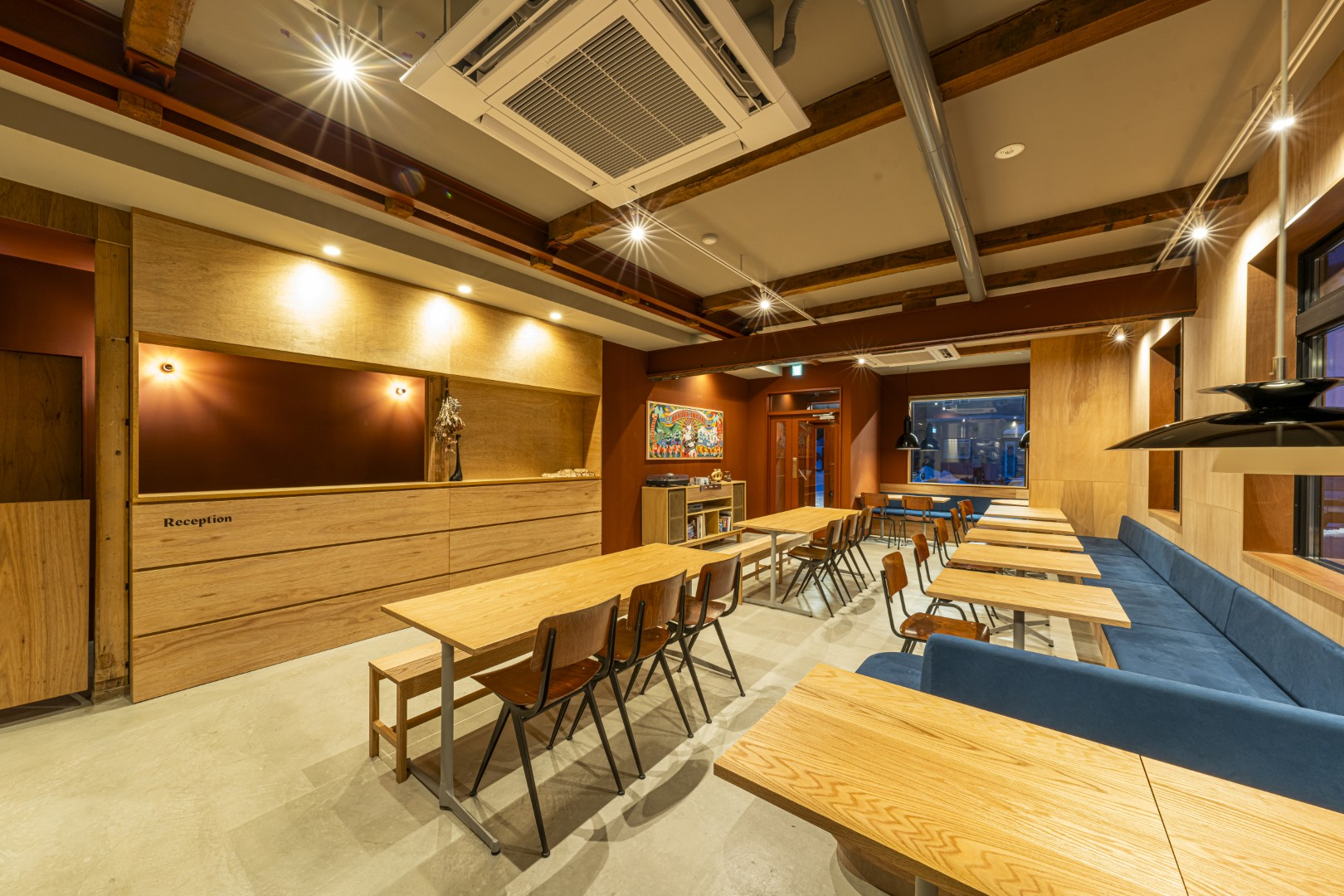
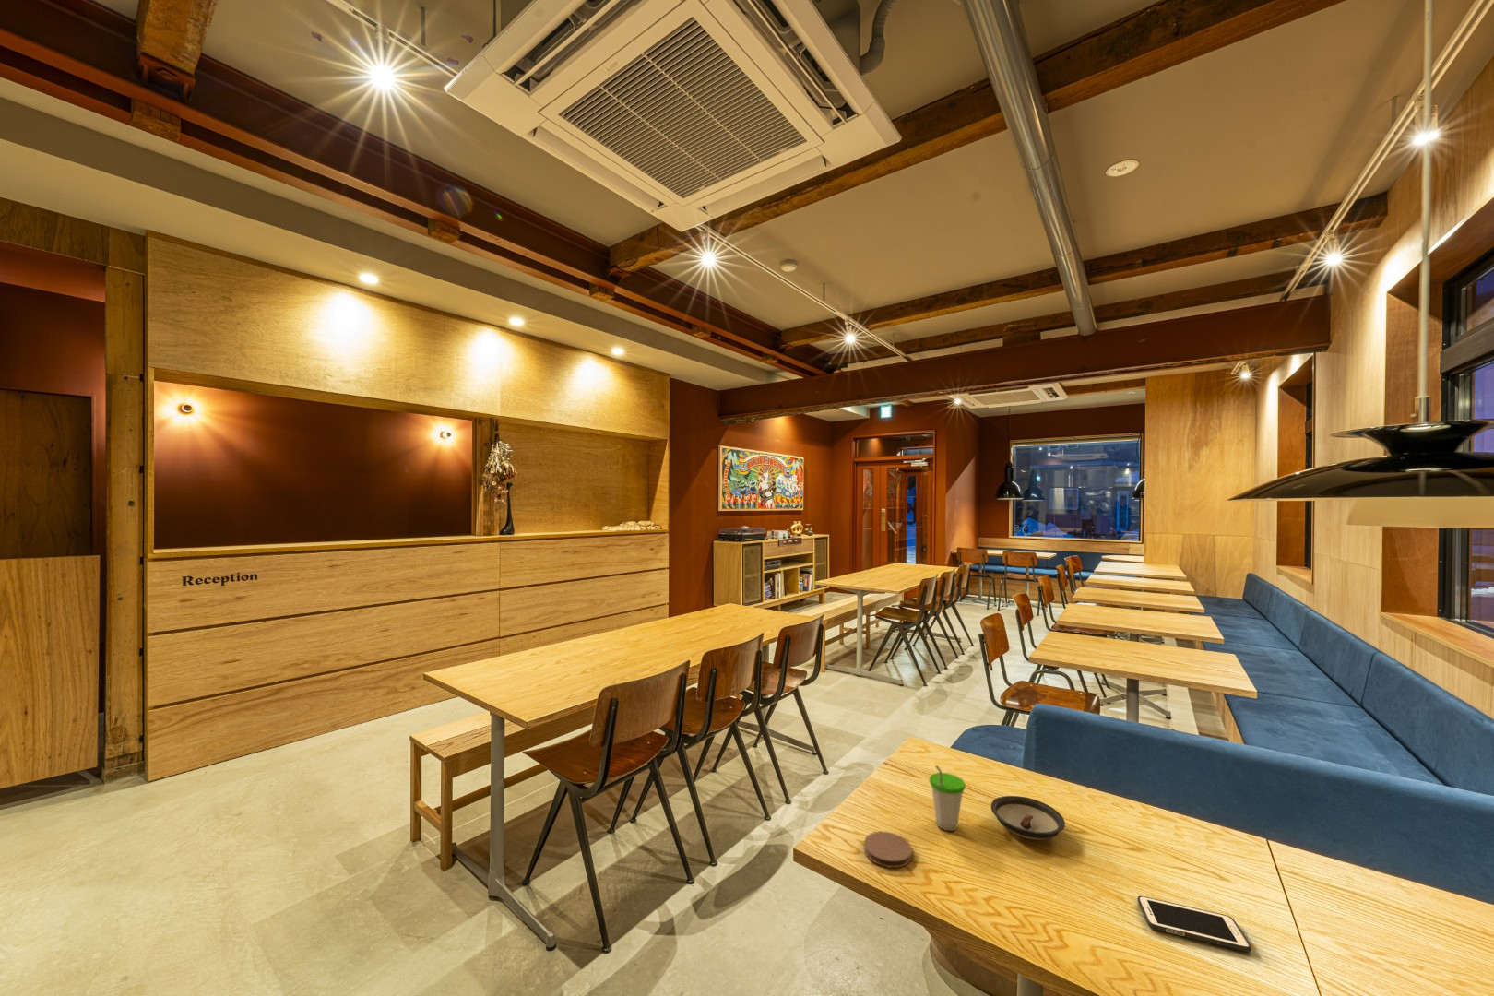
+ cell phone [1137,896,1253,953]
+ cup [928,765,966,831]
+ saucer [990,795,1066,841]
+ coaster [864,830,913,869]
